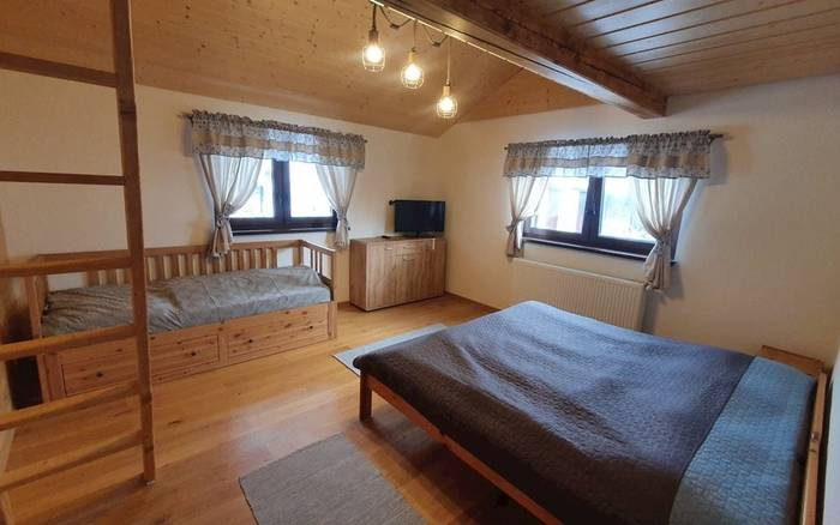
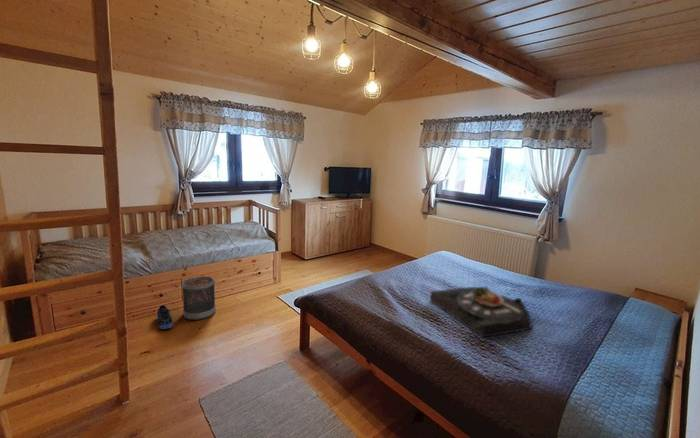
+ sneaker [156,304,174,330]
+ serving tray [429,286,533,338]
+ wastebasket [181,276,217,321]
